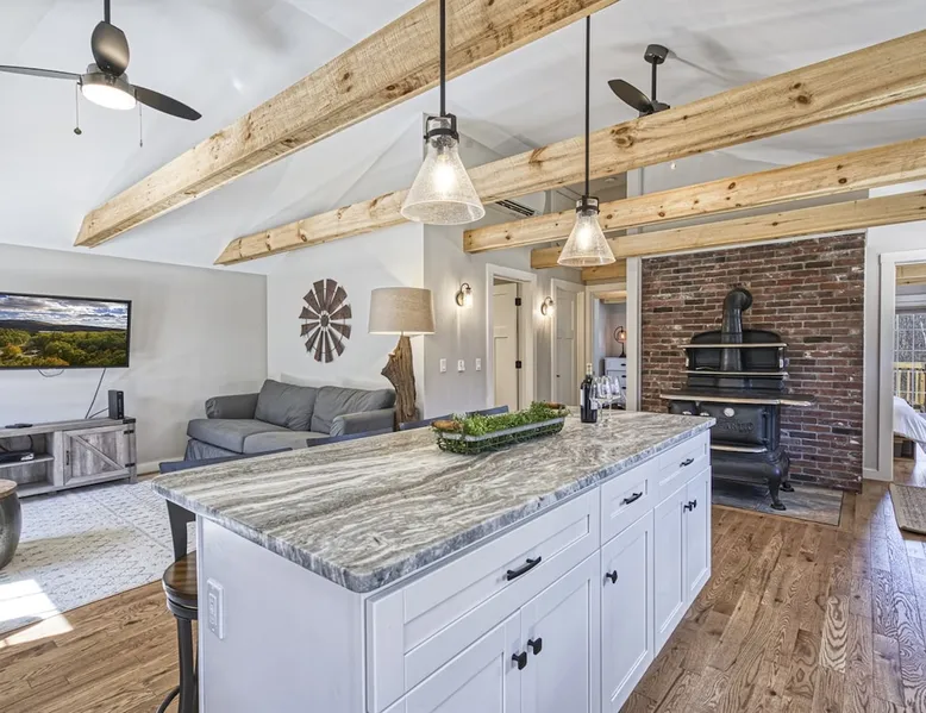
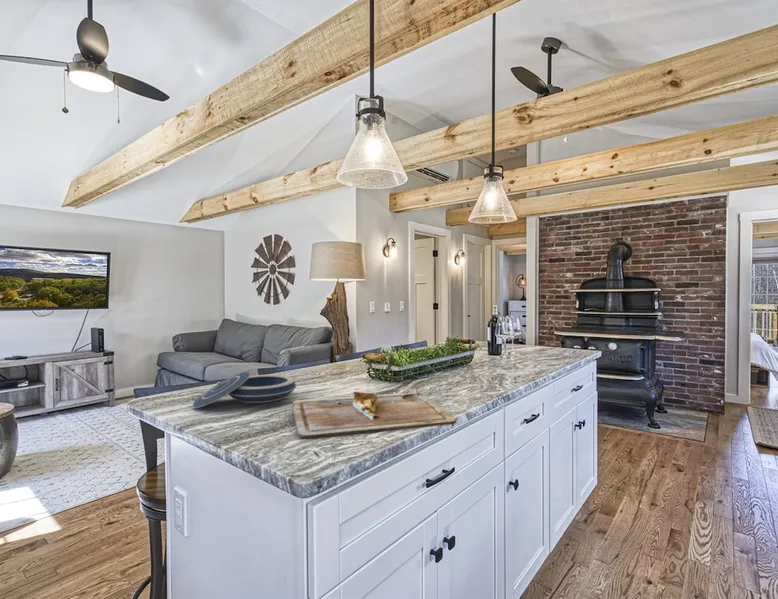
+ cutting board [292,391,457,439]
+ bowl [191,371,297,409]
